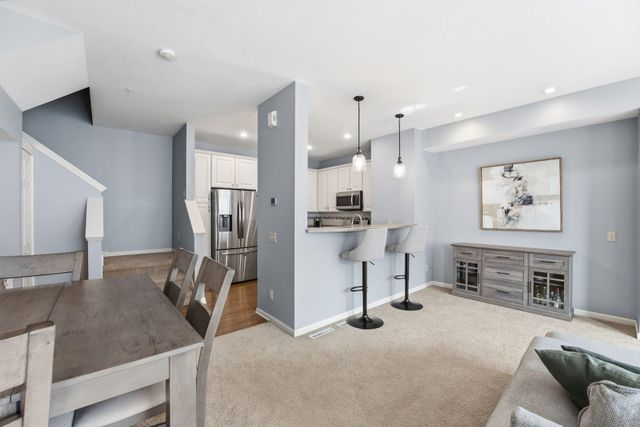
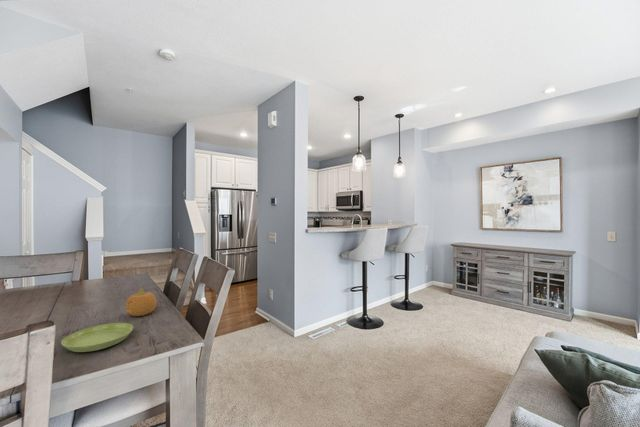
+ saucer [60,322,134,353]
+ fruit [125,287,157,317]
